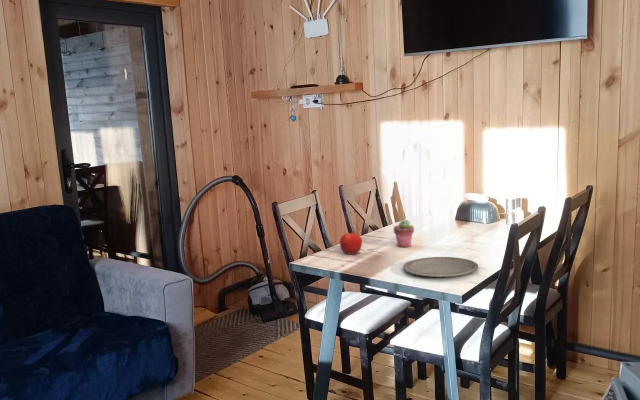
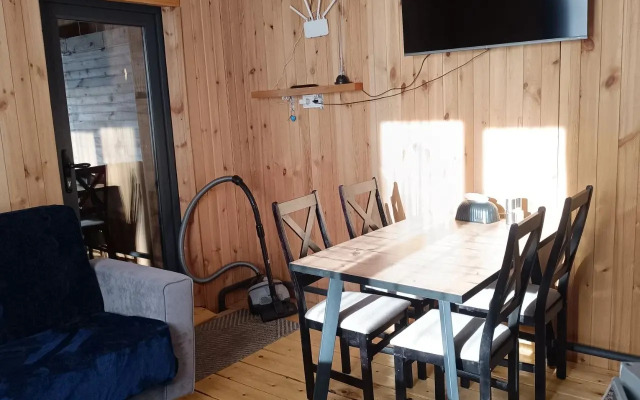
- fruit [339,230,363,256]
- plate [402,256,479,278]
- potted succulent [393,219,415,248]
